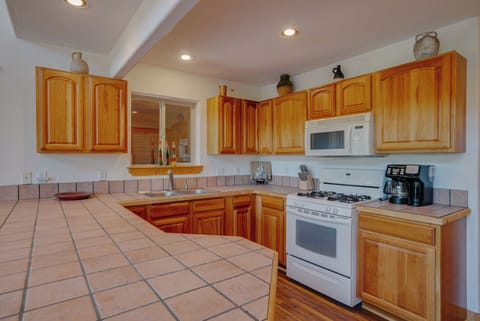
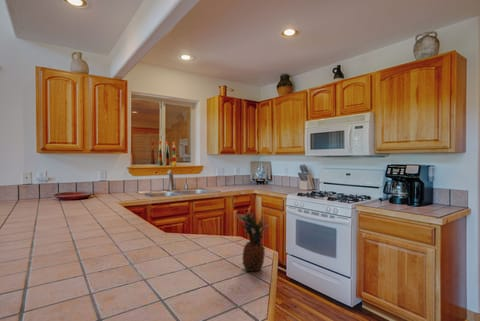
+ fruit [235,210,271,272]
